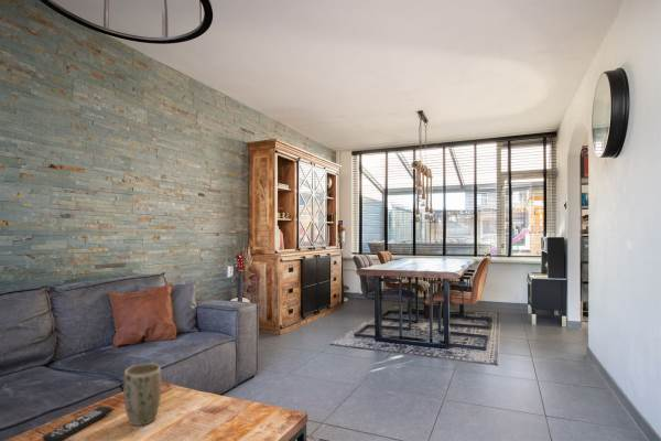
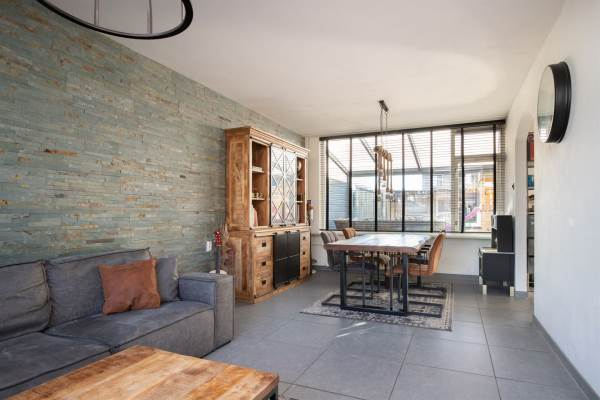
- remote control [42,406,113,441]
- plant pot [122,363,163,427]
